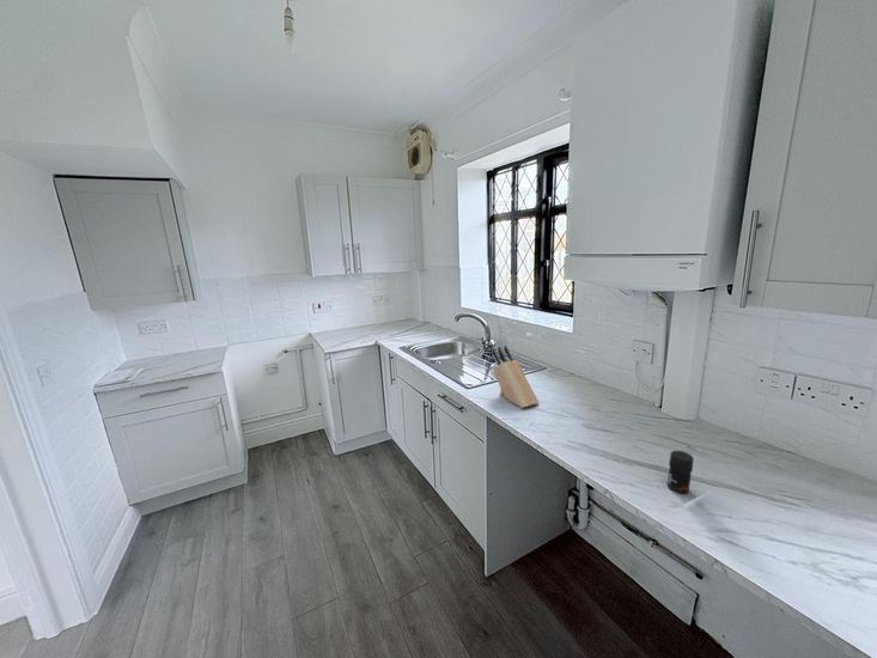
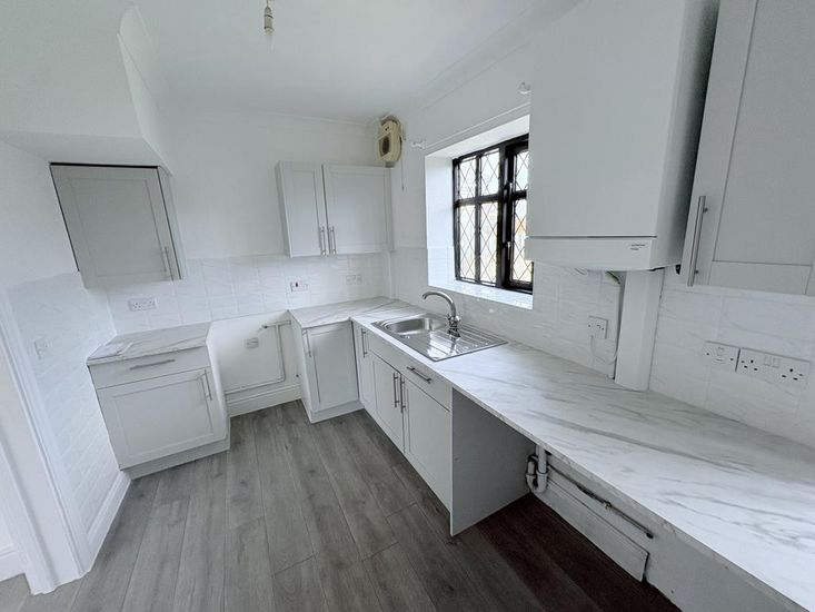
- jar [666,450,695,495]
- knife block [491,345,540,409]
